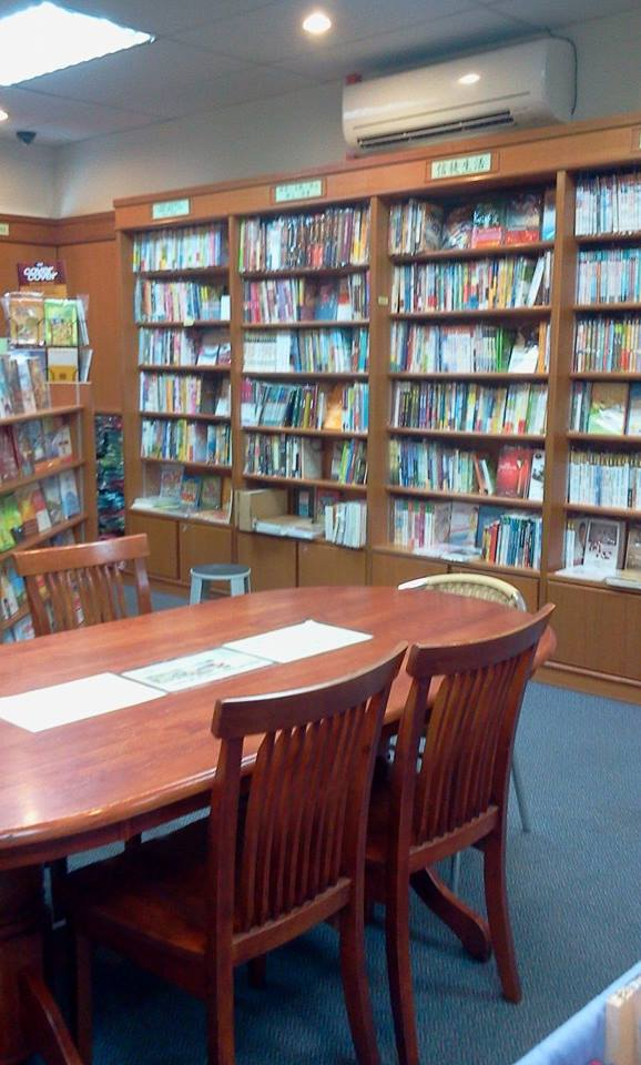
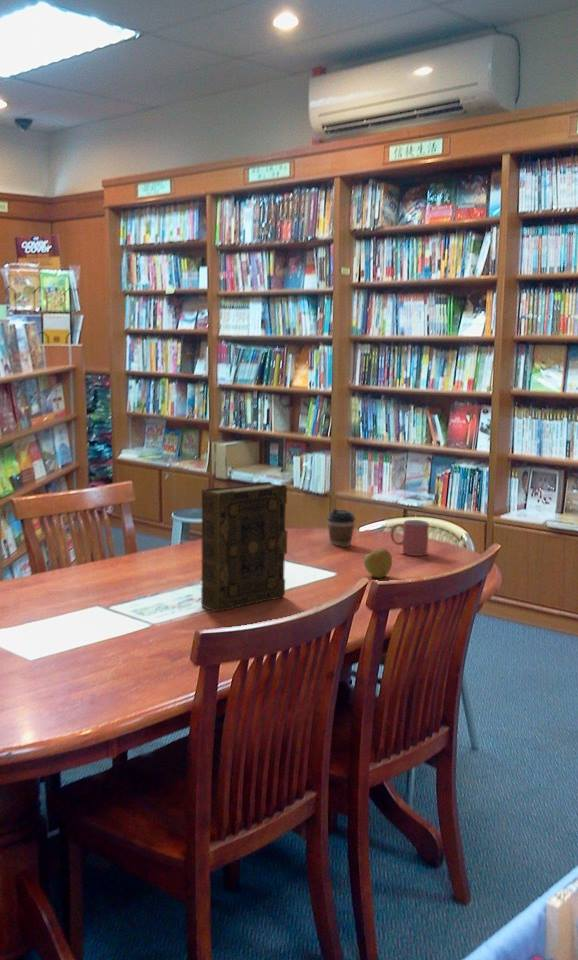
+ mug [390,519,430,557]
+ apple [363,547,393,579]
+ book [200,481,288,613]
+ coffee cup [326,507,356,548]
